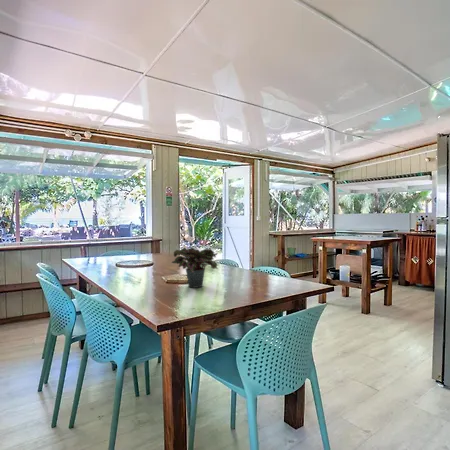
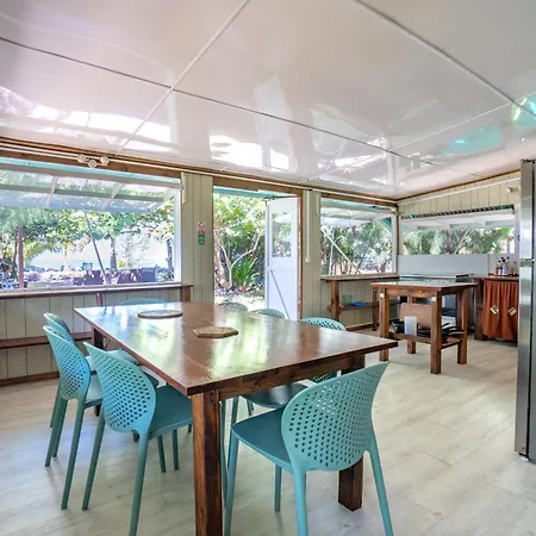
- potted plant [171,247,219,289]
